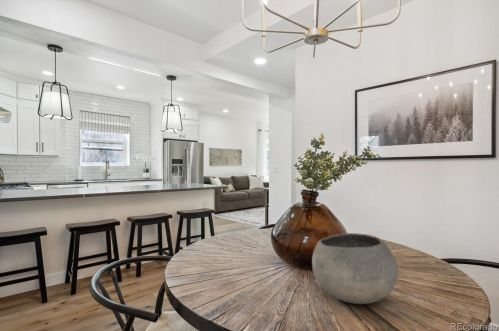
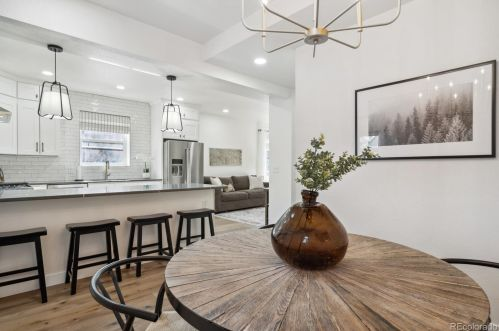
- bowl [311,232,399,305]
